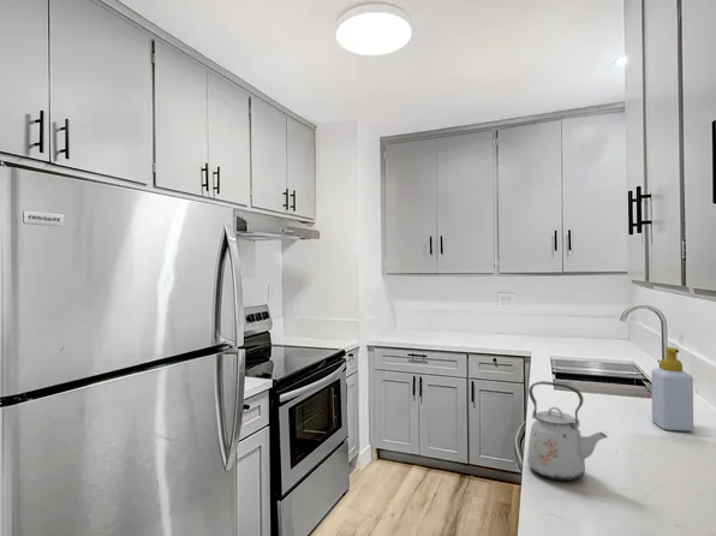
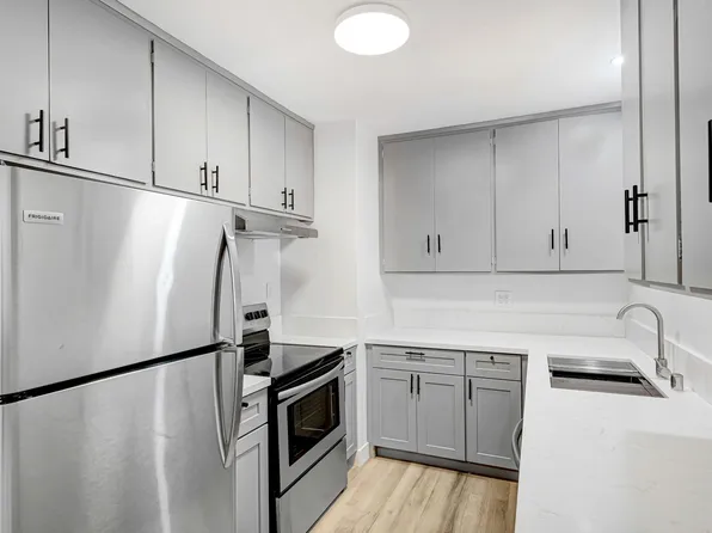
- soap bottle [650,346,694,433]
- kettle [526,380,609,482]
